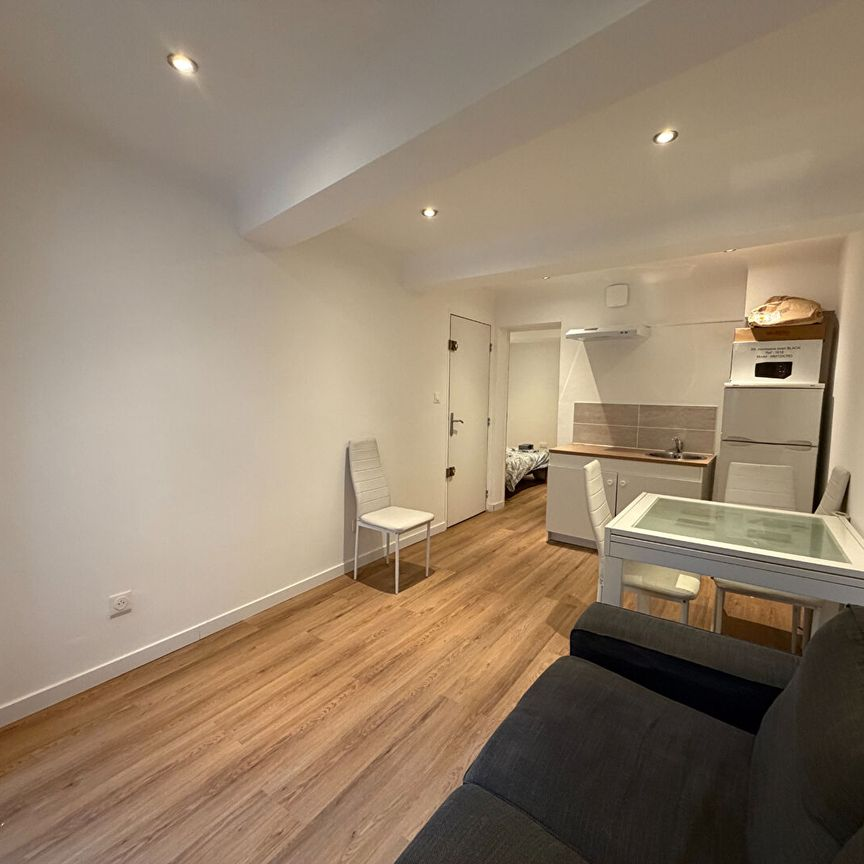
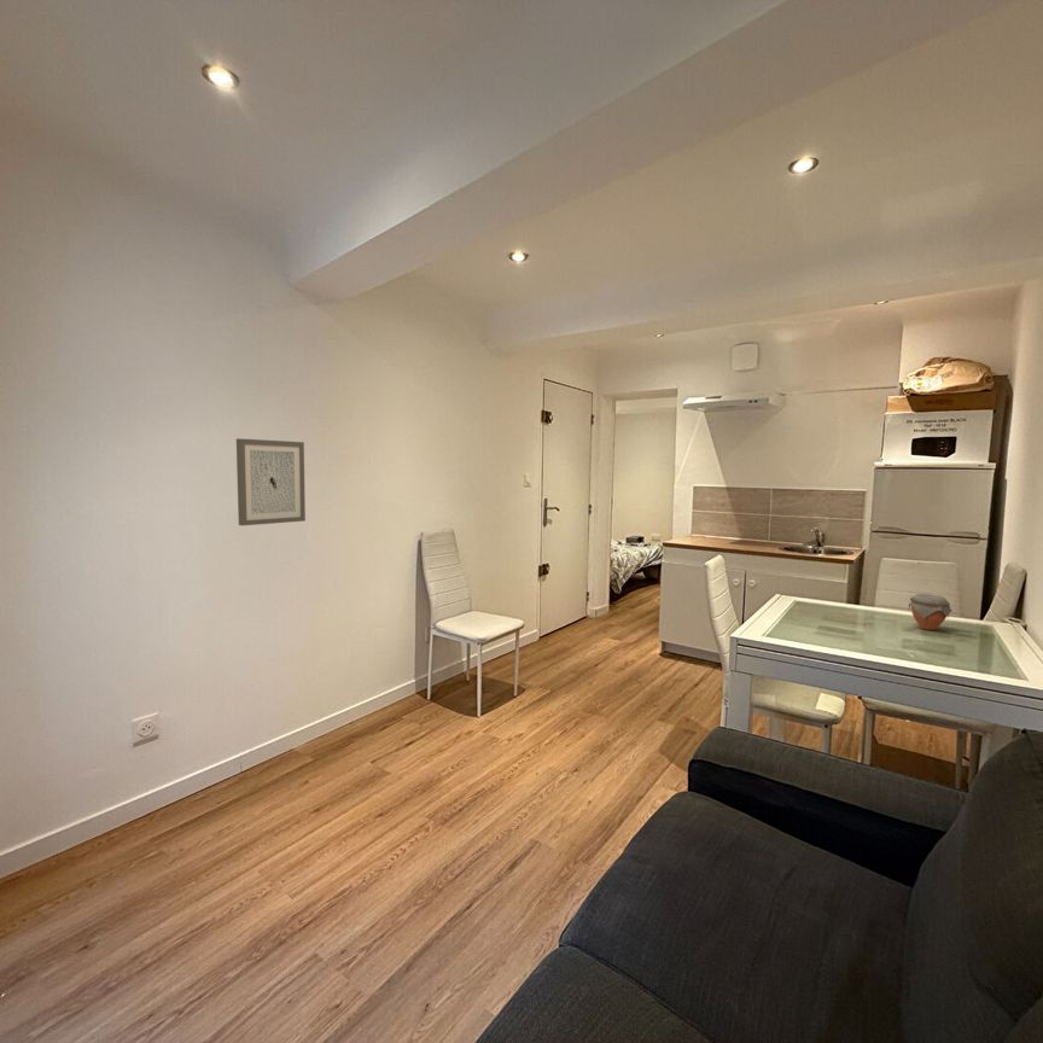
+ jar [908,593,954,631]
+ wall art [235,437,307,526]
